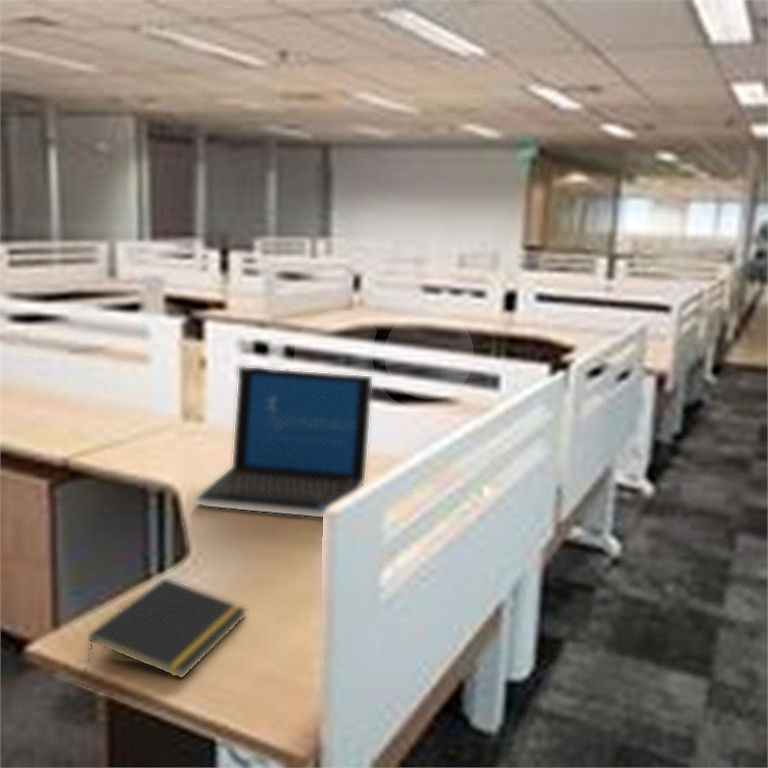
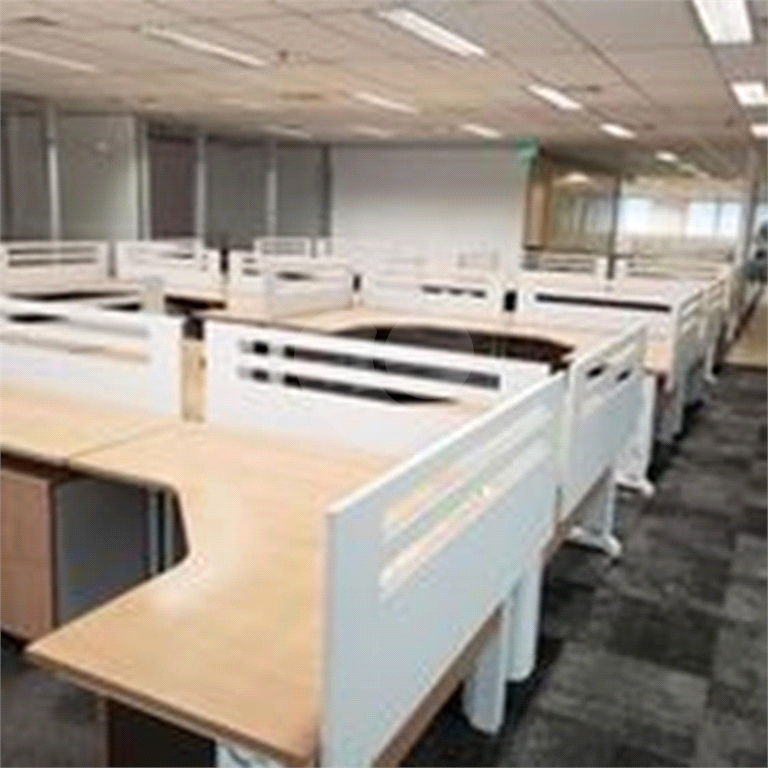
- laptop [194,366,373,518]
- notepad [86,577,248,679]
